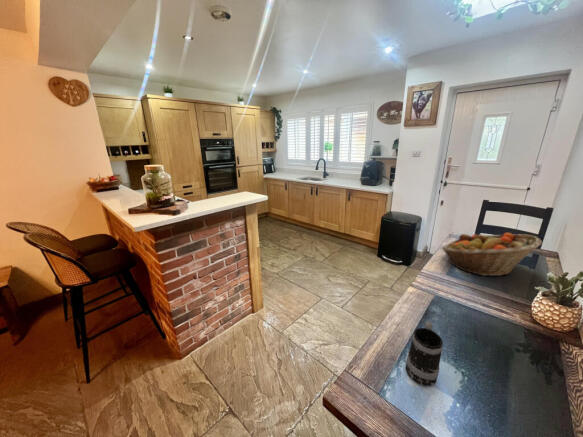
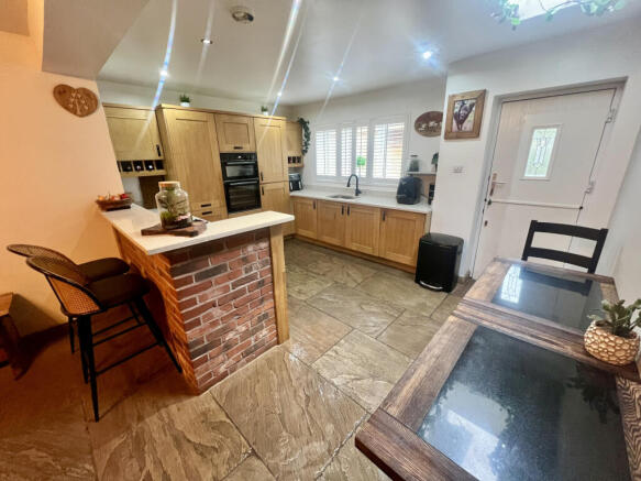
- mug [405,321,444,387]
- fruit basket [441,232,543,277]
